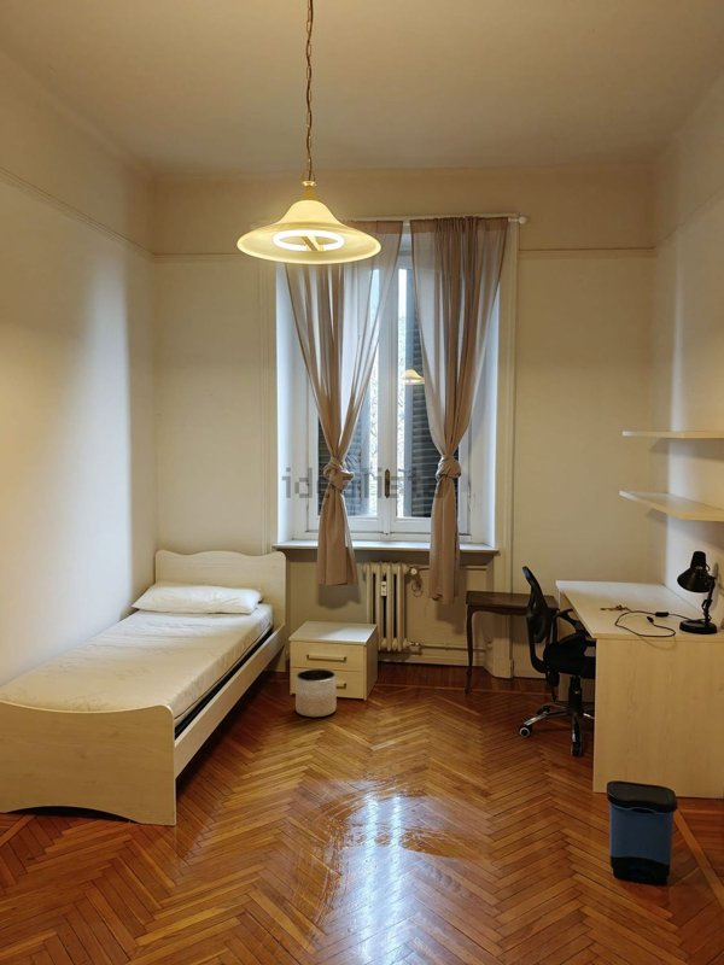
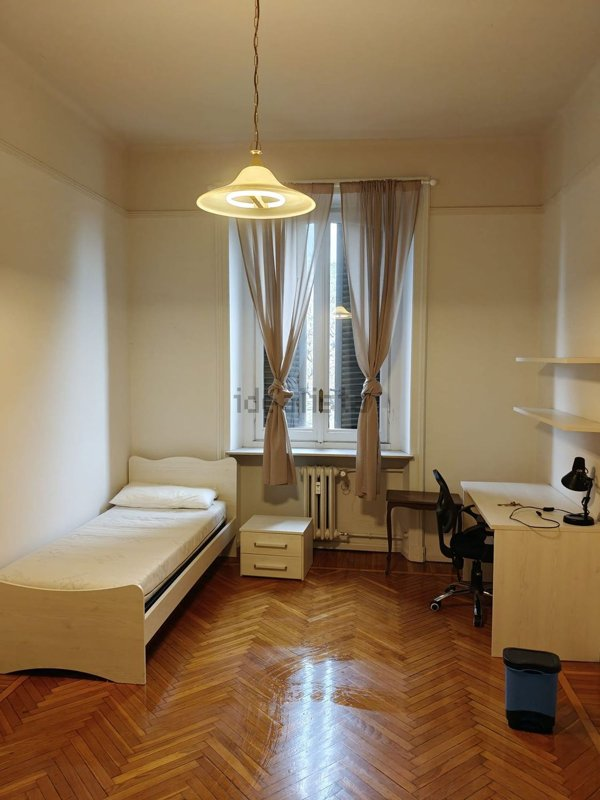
- planter [294,667,338,719]
